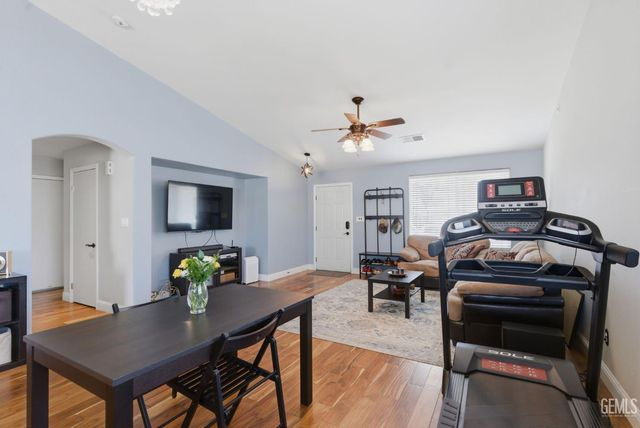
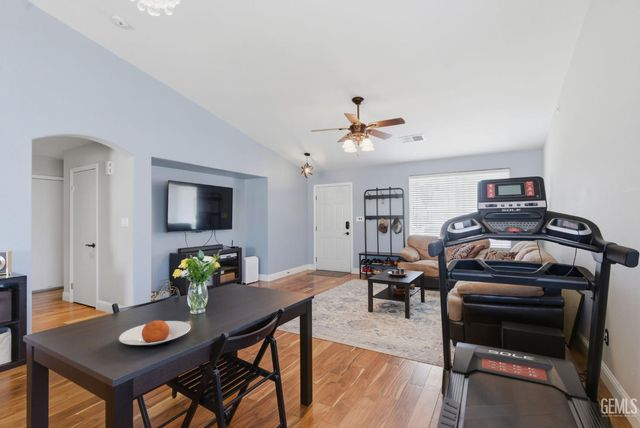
+ plate [118,319,192,346]
